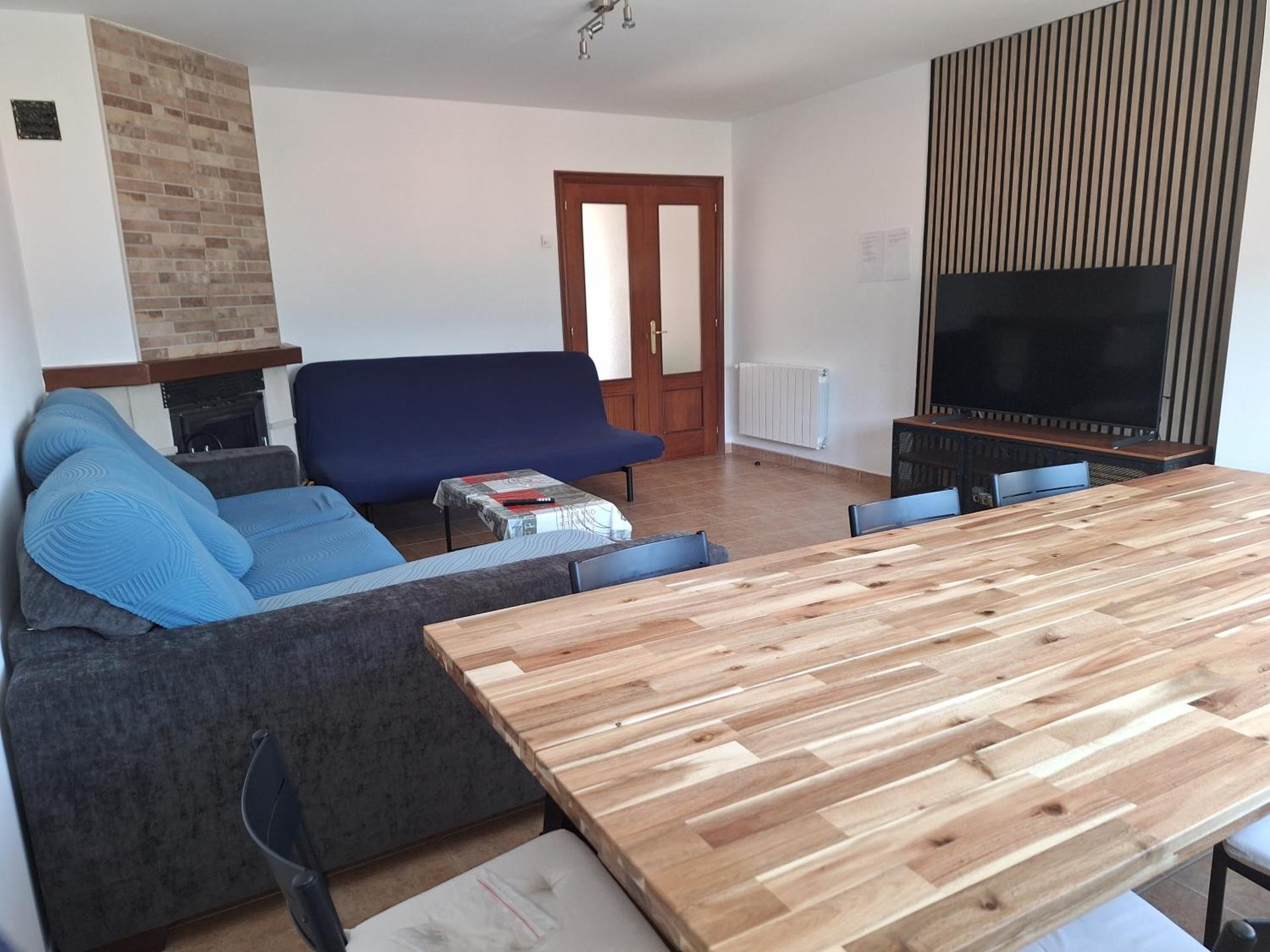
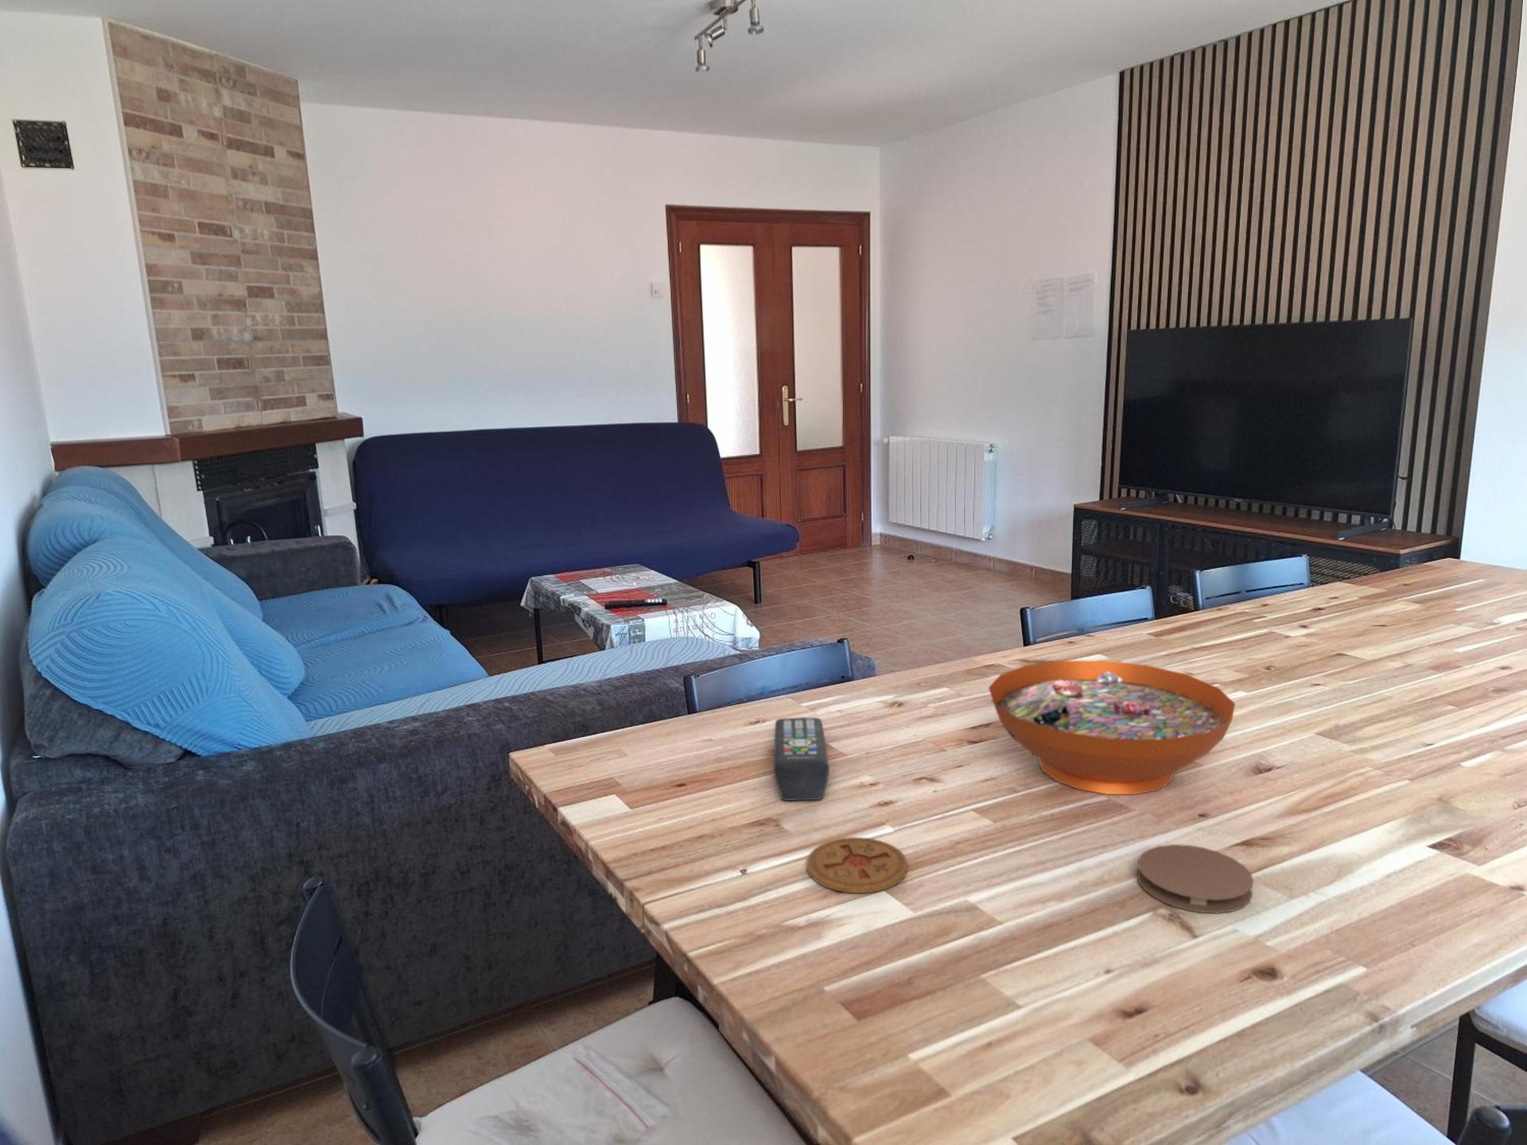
+ coaster [1136,843,1254,914]
+ remote control [773,717,830,801]
+ coaster [806,836,908,894]
+ decorative bowl [988,660,1236,795]
